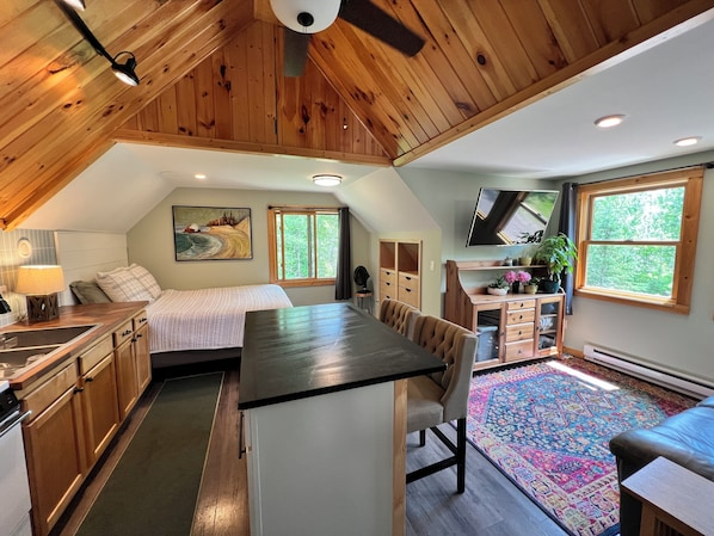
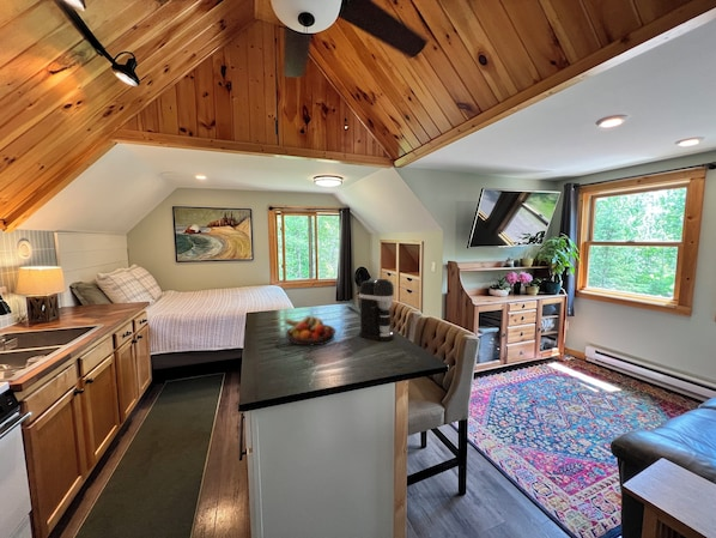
+ fruit bowl [284,315,338,346]
+ coffee maker [358,277,395,343]
